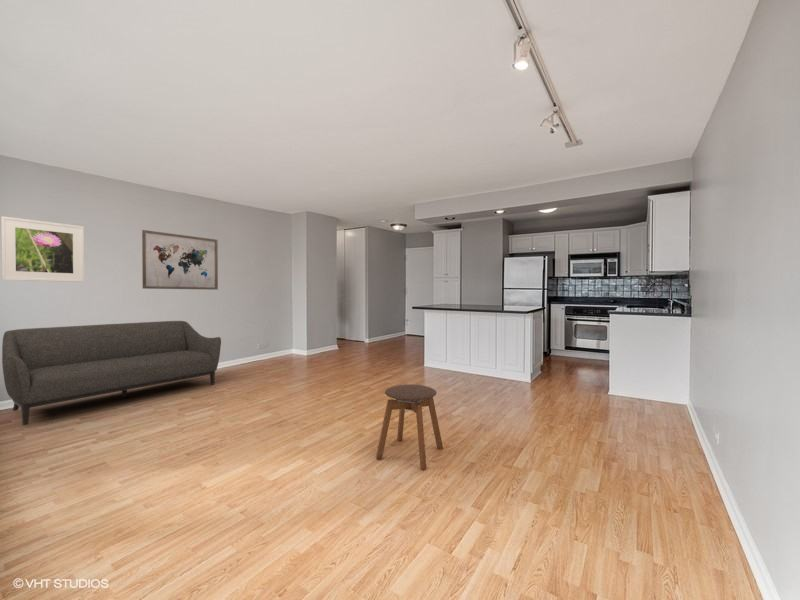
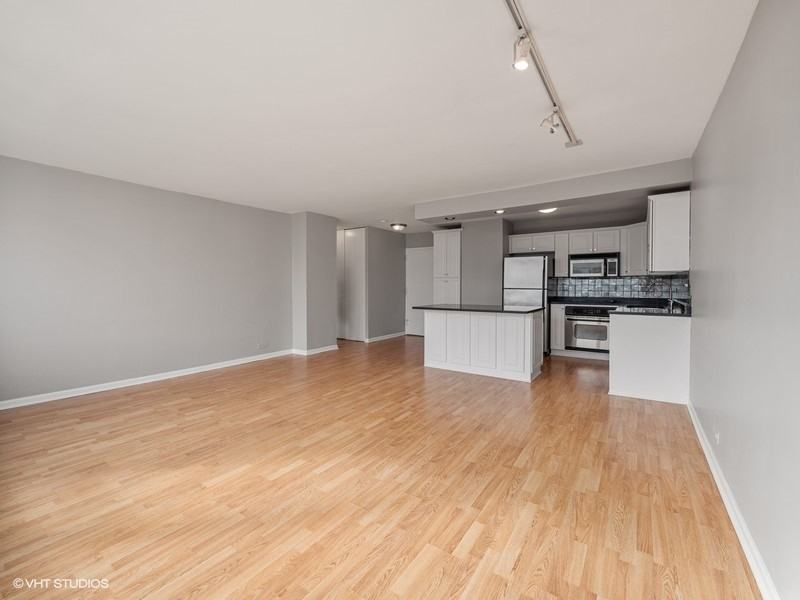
- sofa [1,320,222,426]
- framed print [0,215,85,283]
- stool [375,384,444,470]
- wall art [141,229,219,291]
